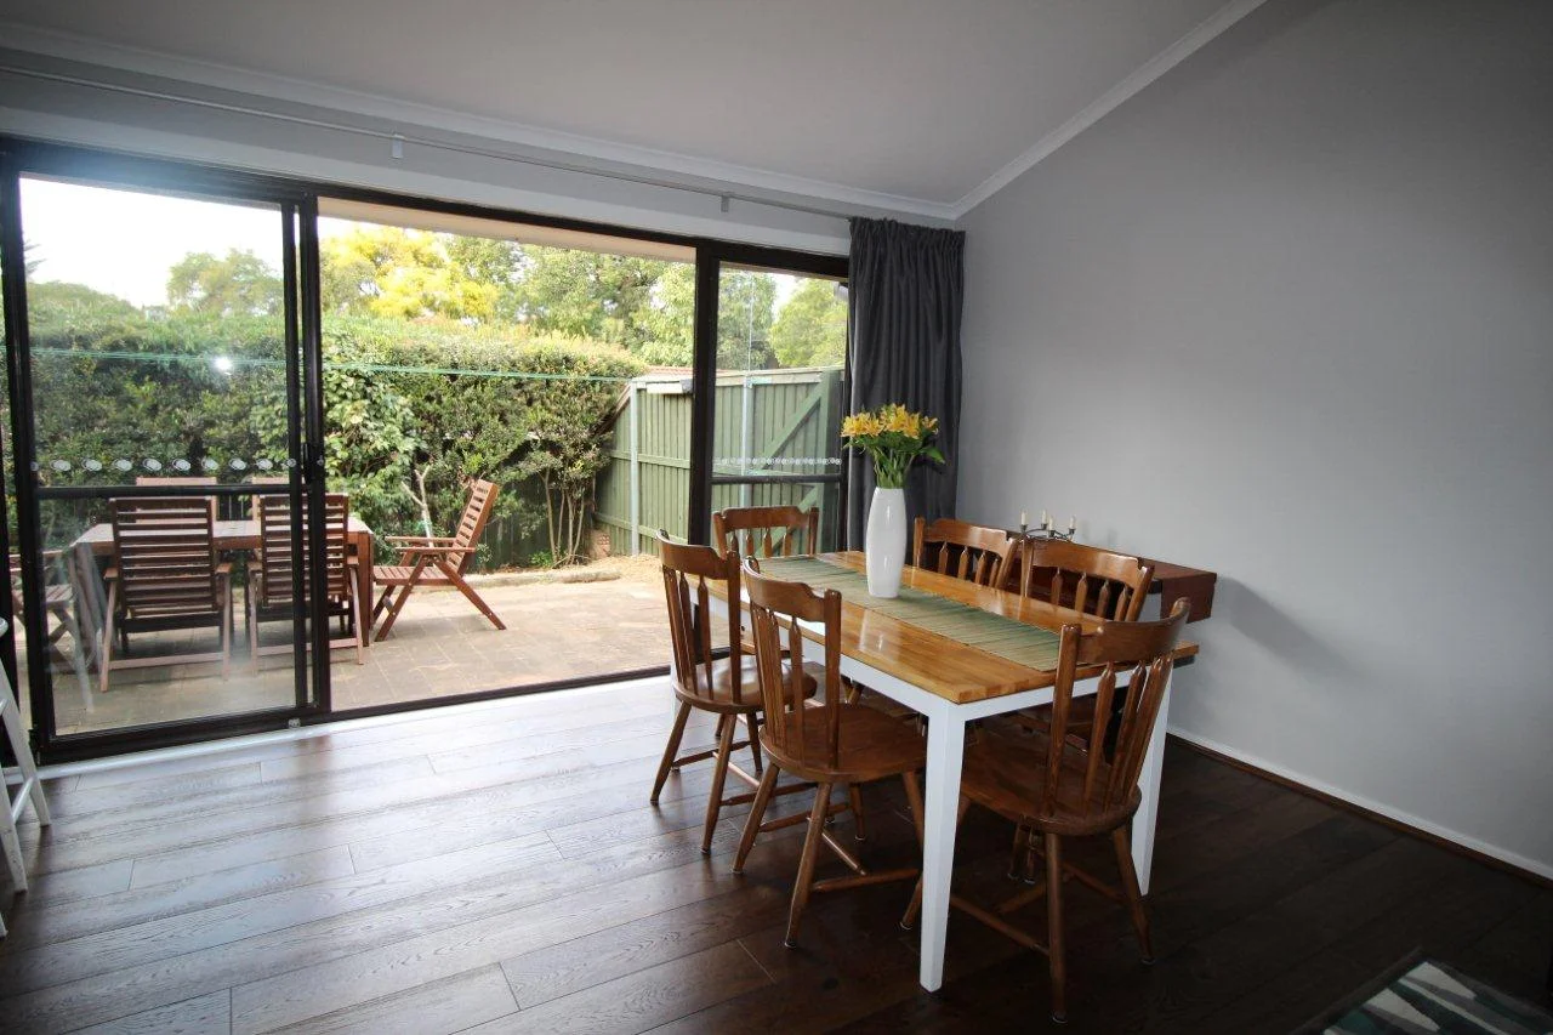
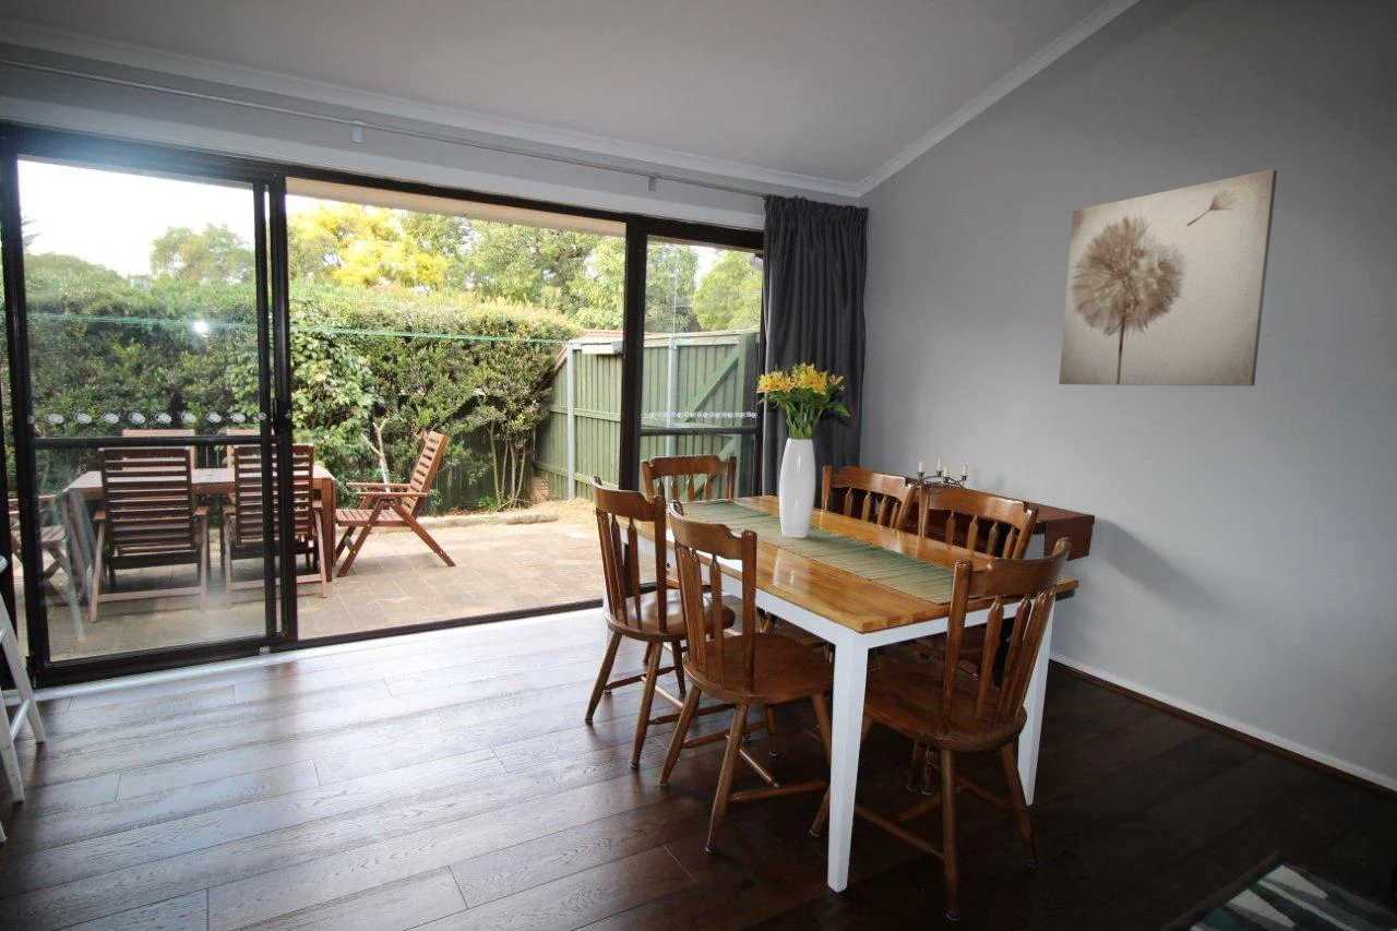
+ wall art [1058,168,1278,386]
